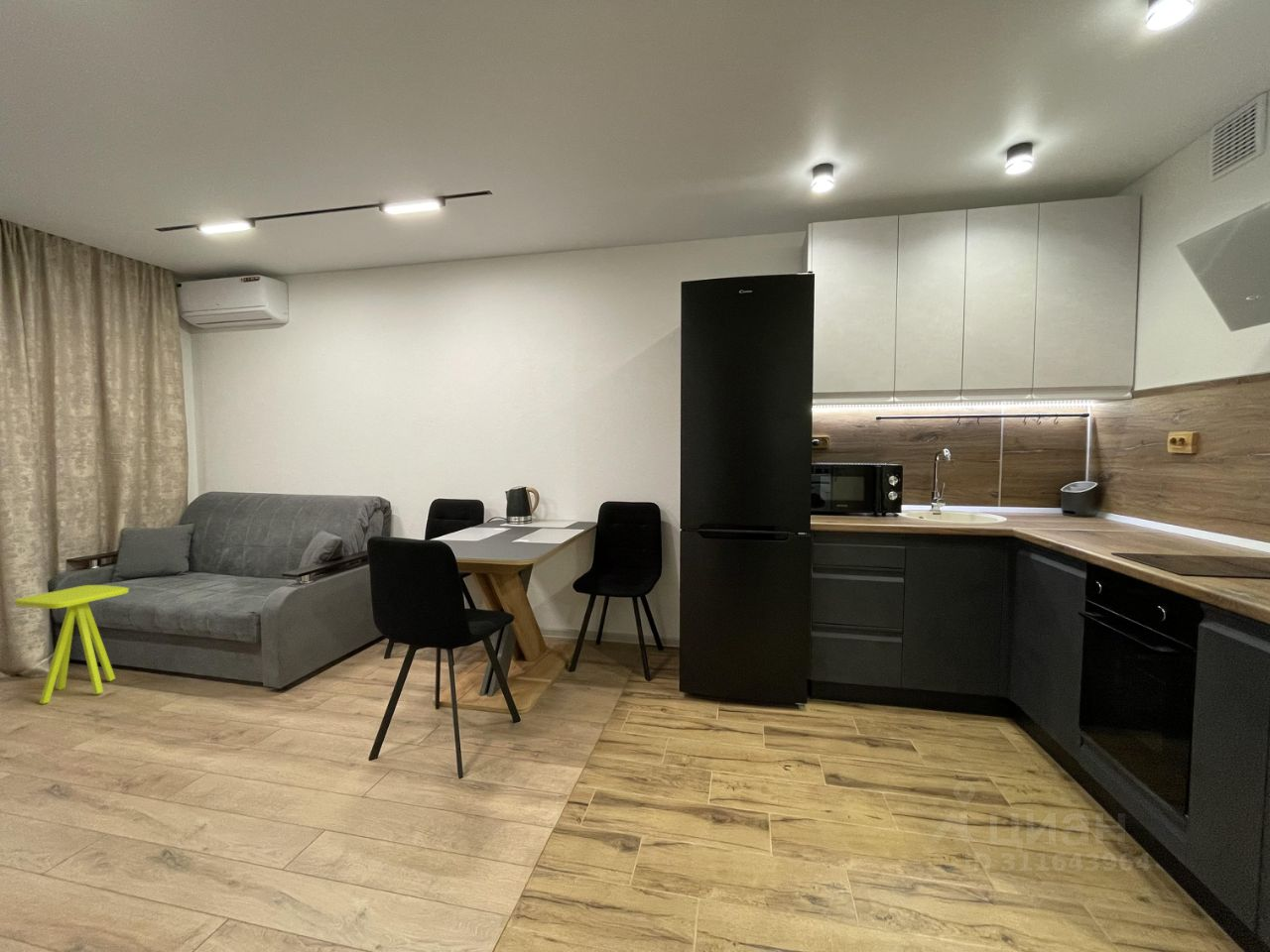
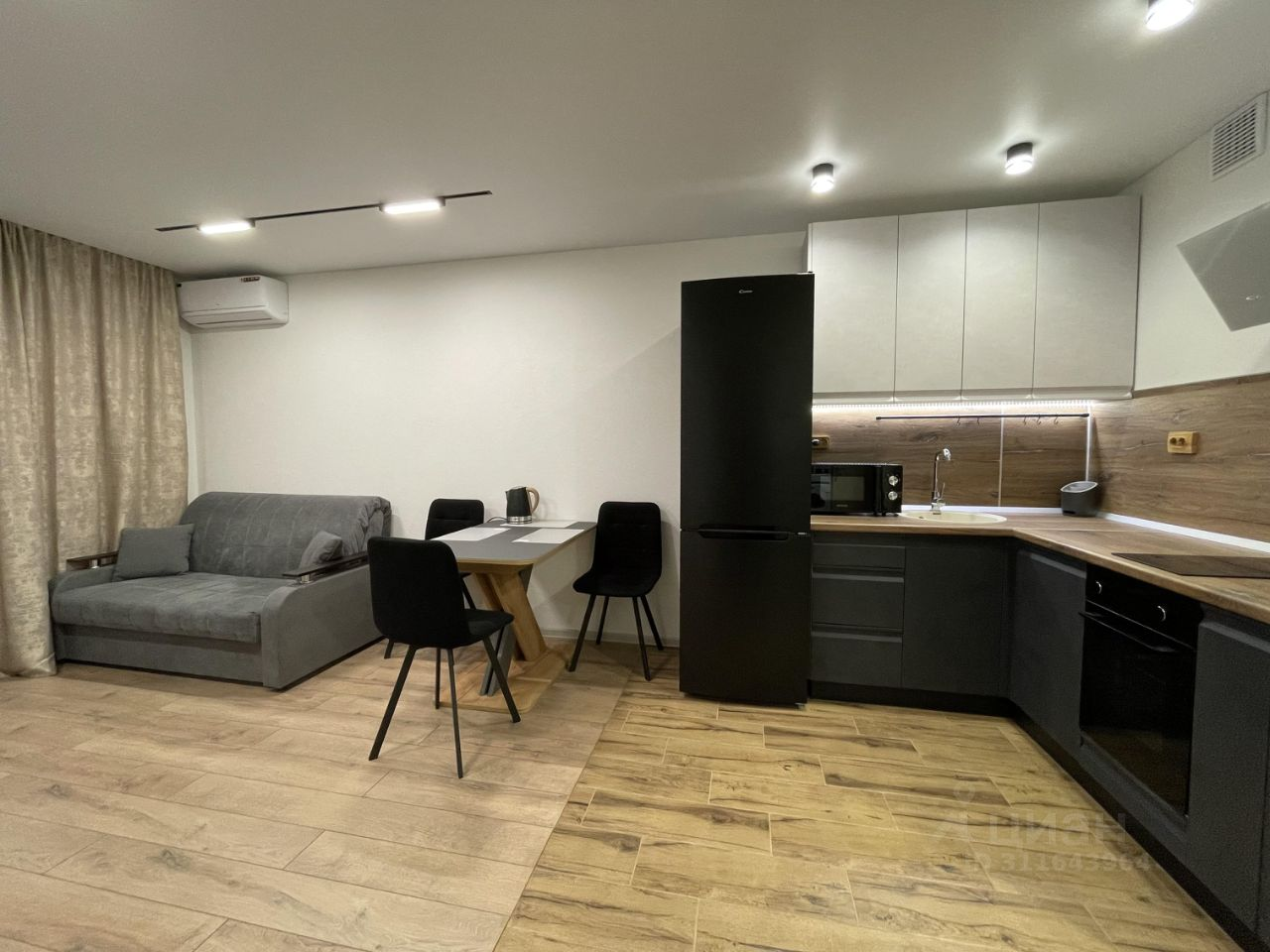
- side table [14,584,130,704]
